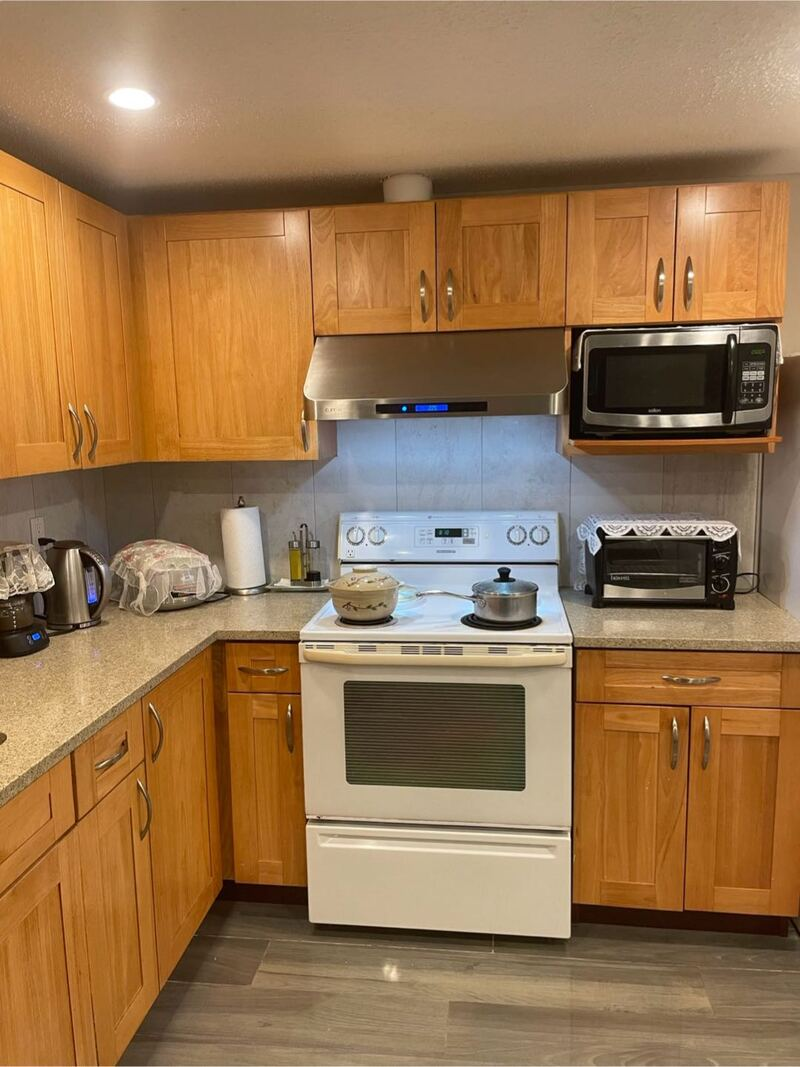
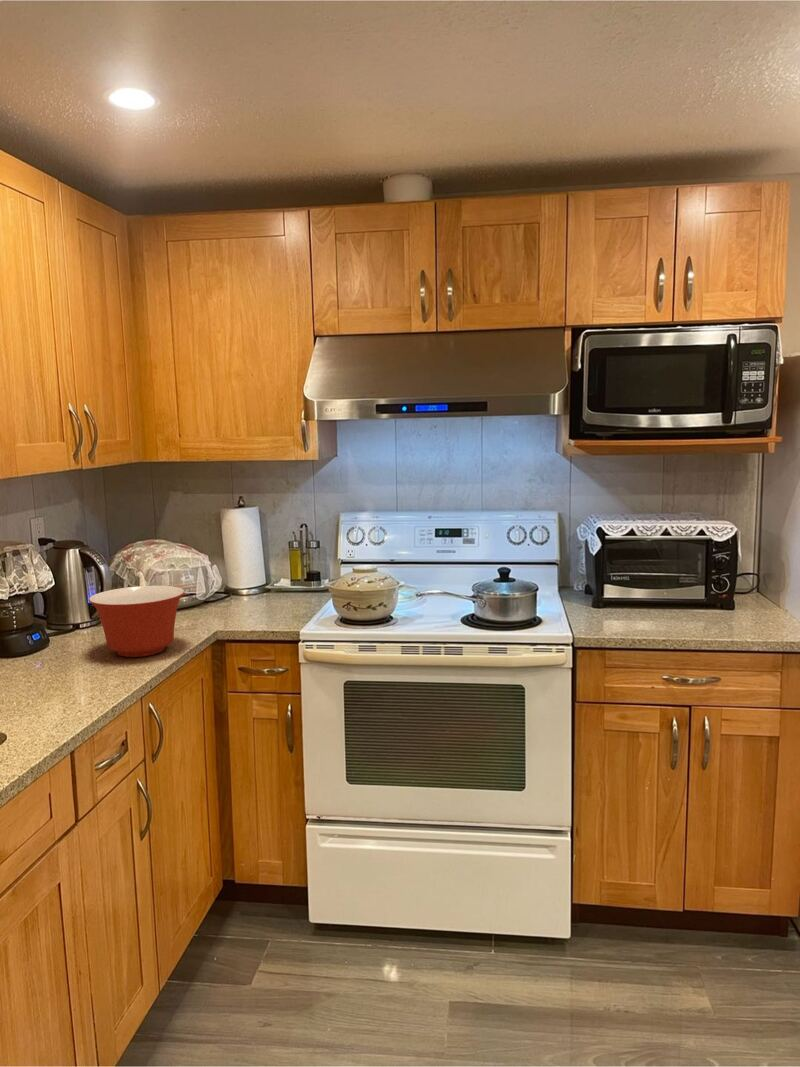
+ mixing bowl [88,585,186,658]
